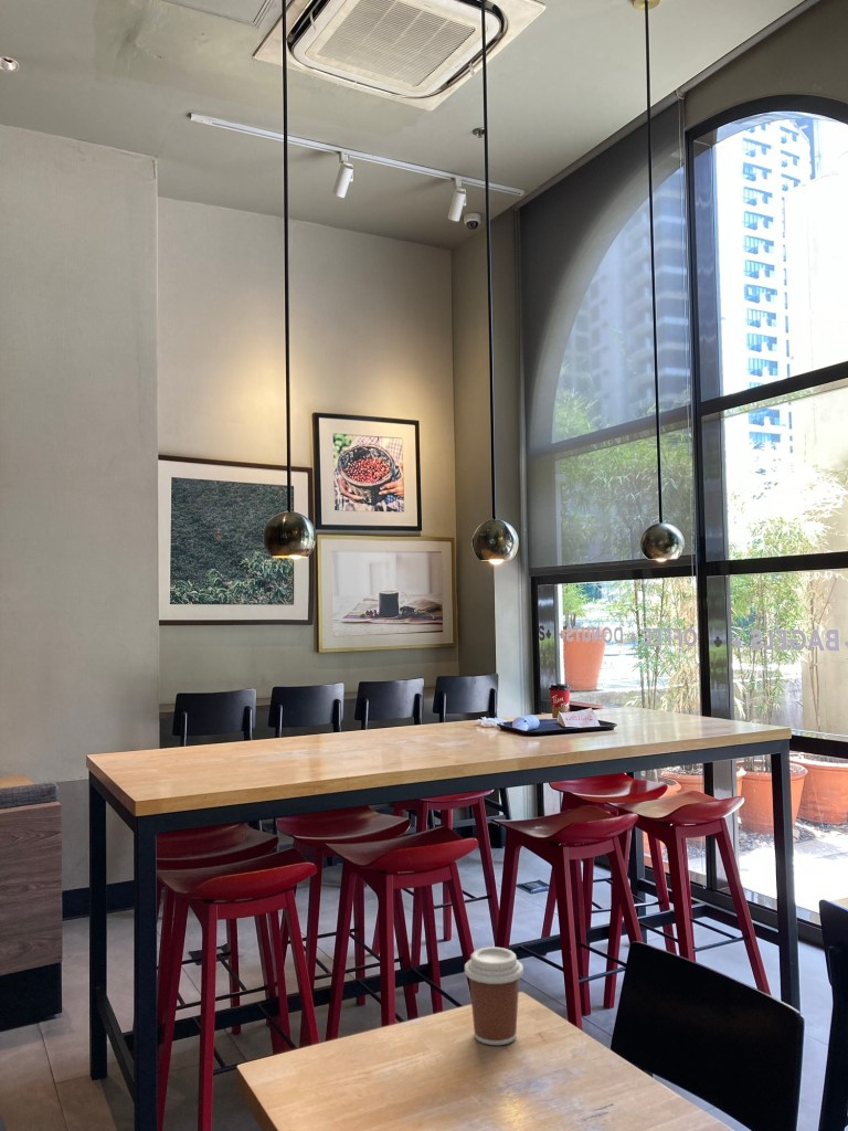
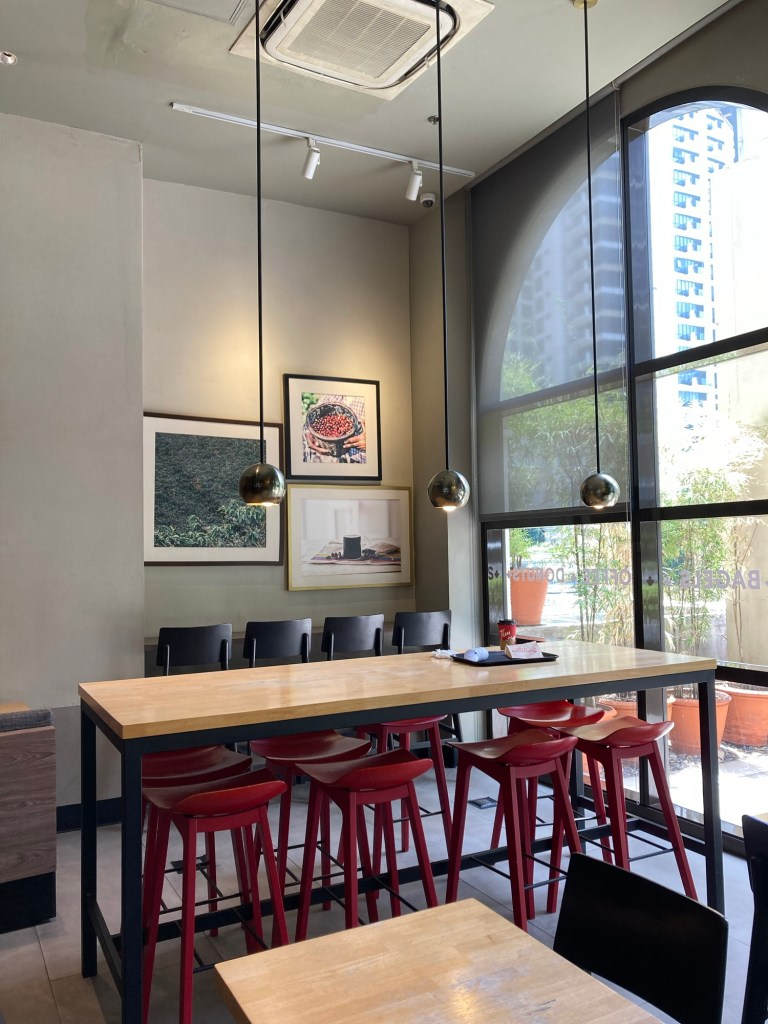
- coffee cup [464,947,524,1046]
